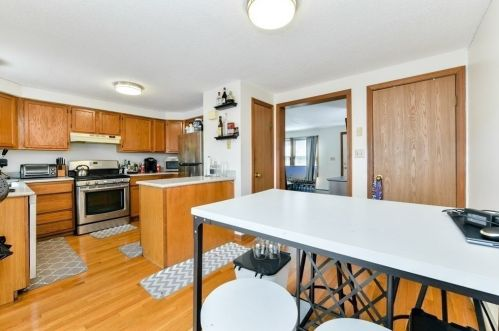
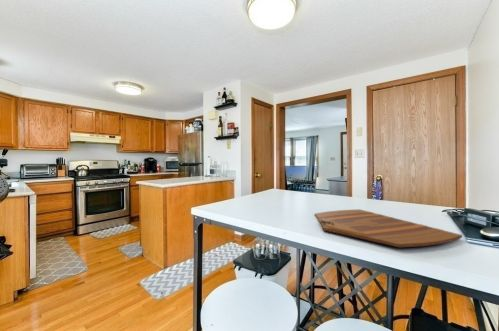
+ cutting board [313,208,463,248]
